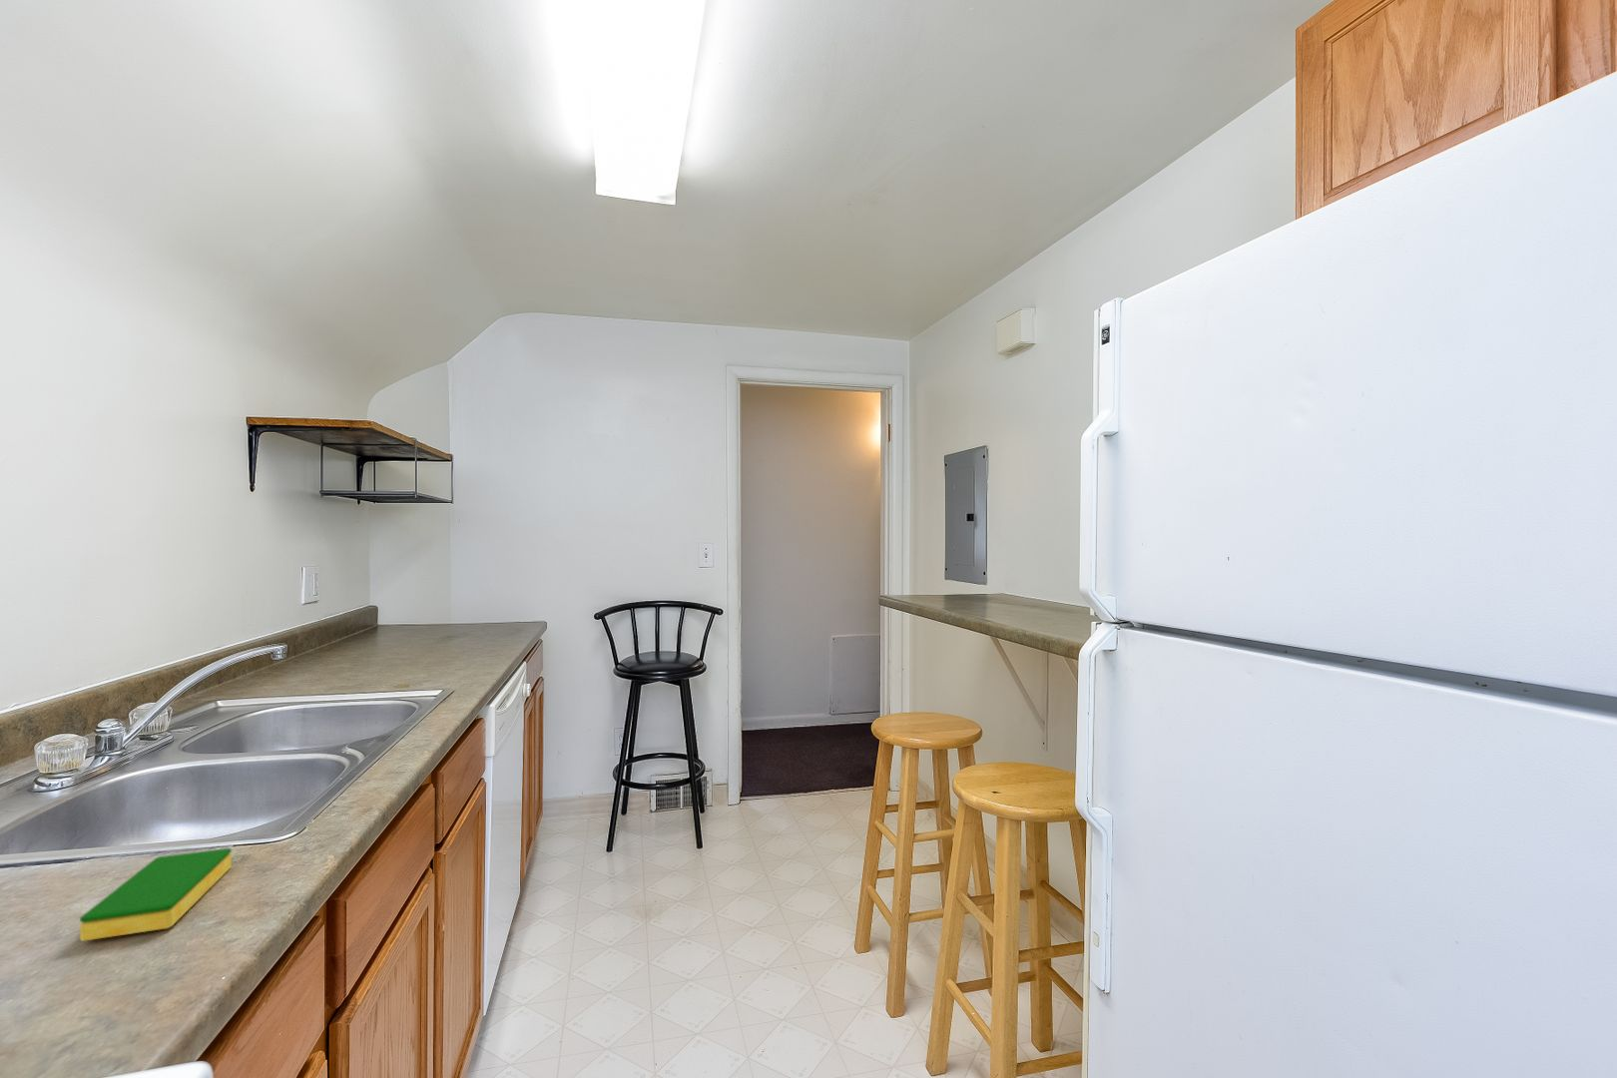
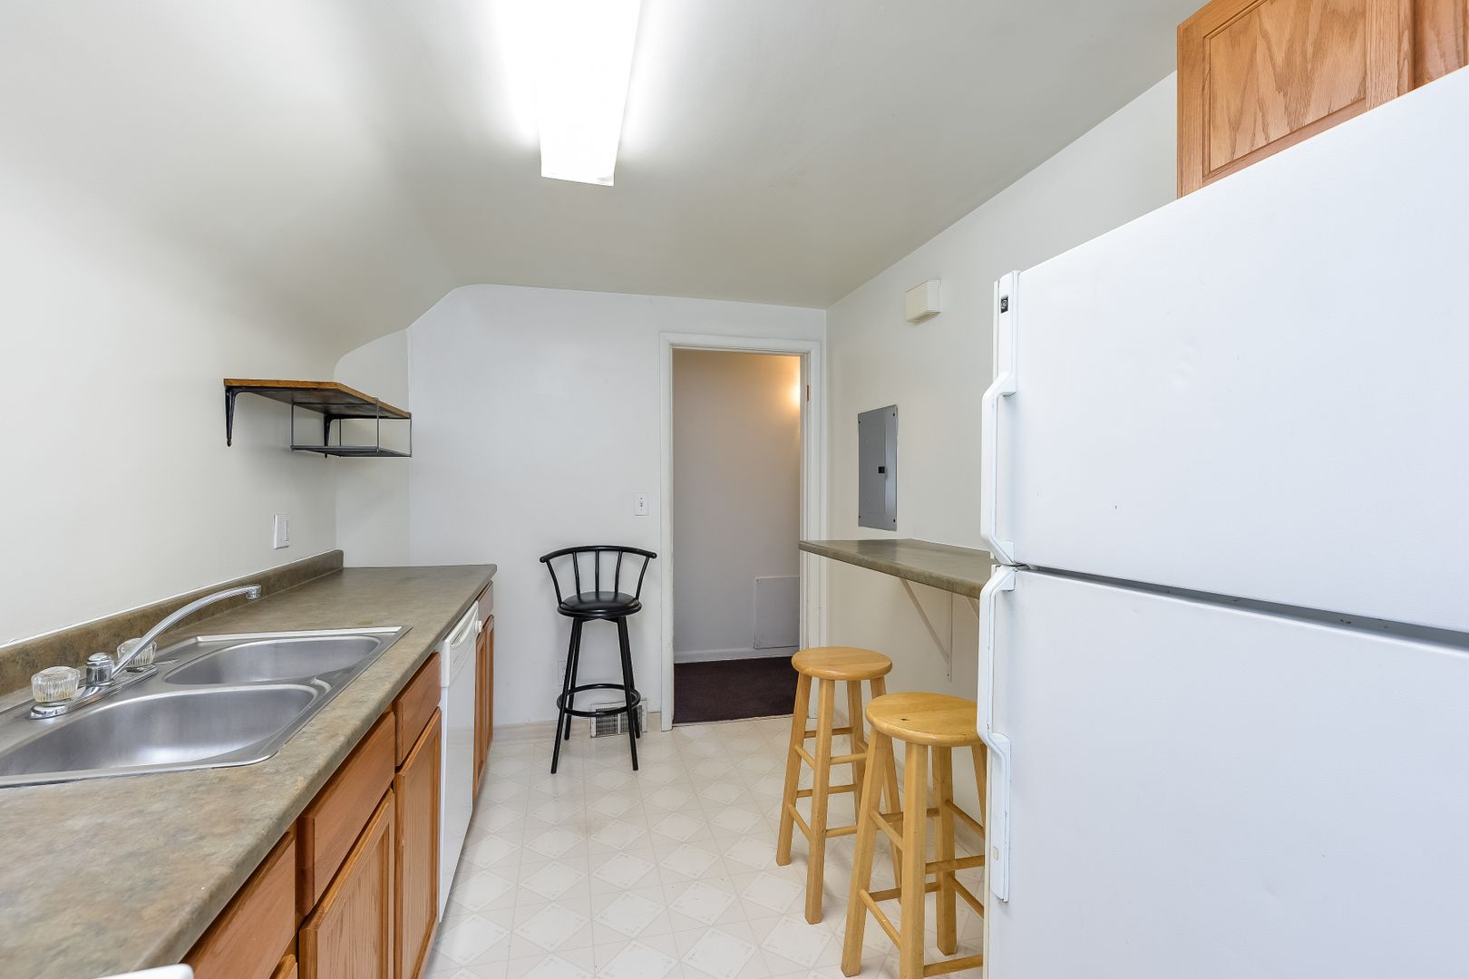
- dish sponge [79,847,232,942]
